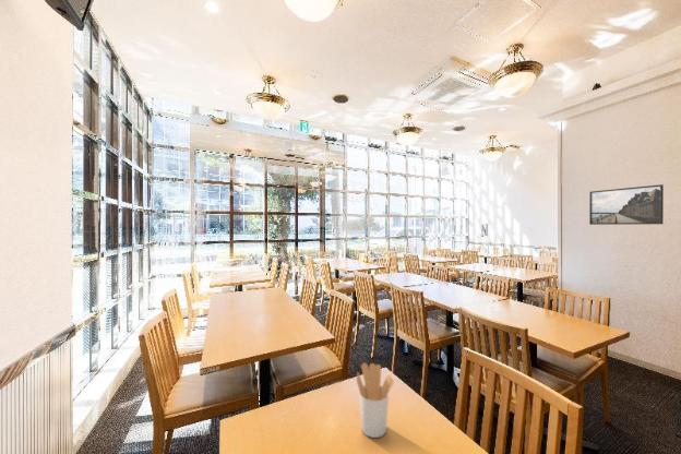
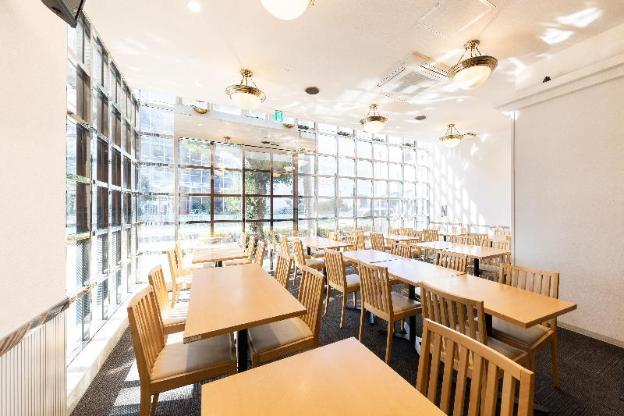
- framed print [588,183,665,226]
- utensil holder [356,362,395,439]
